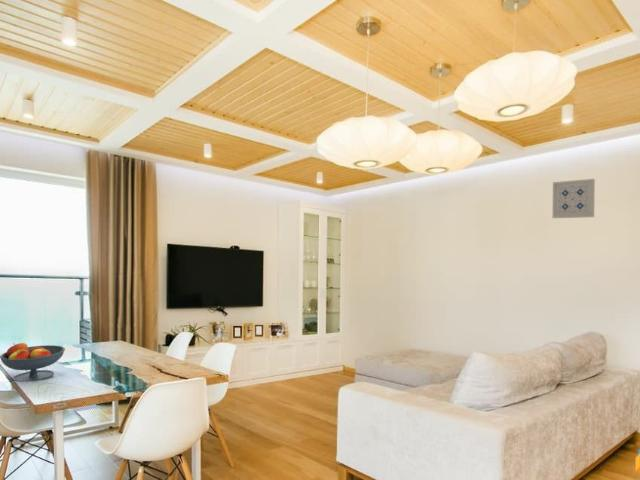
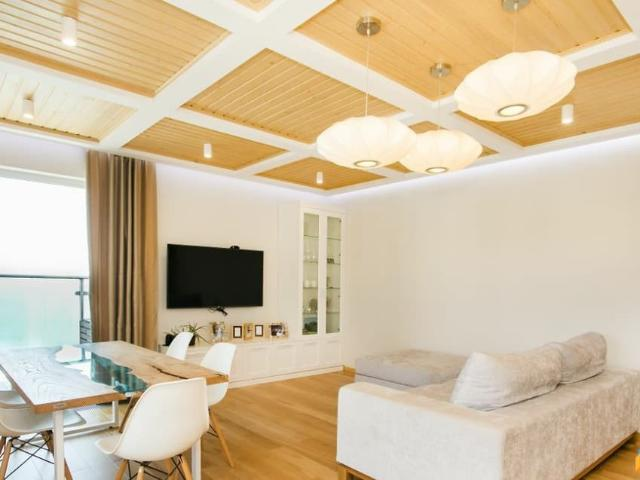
- fruit bowl [0,342,66,383]
- wall art [552,178,596,219]
